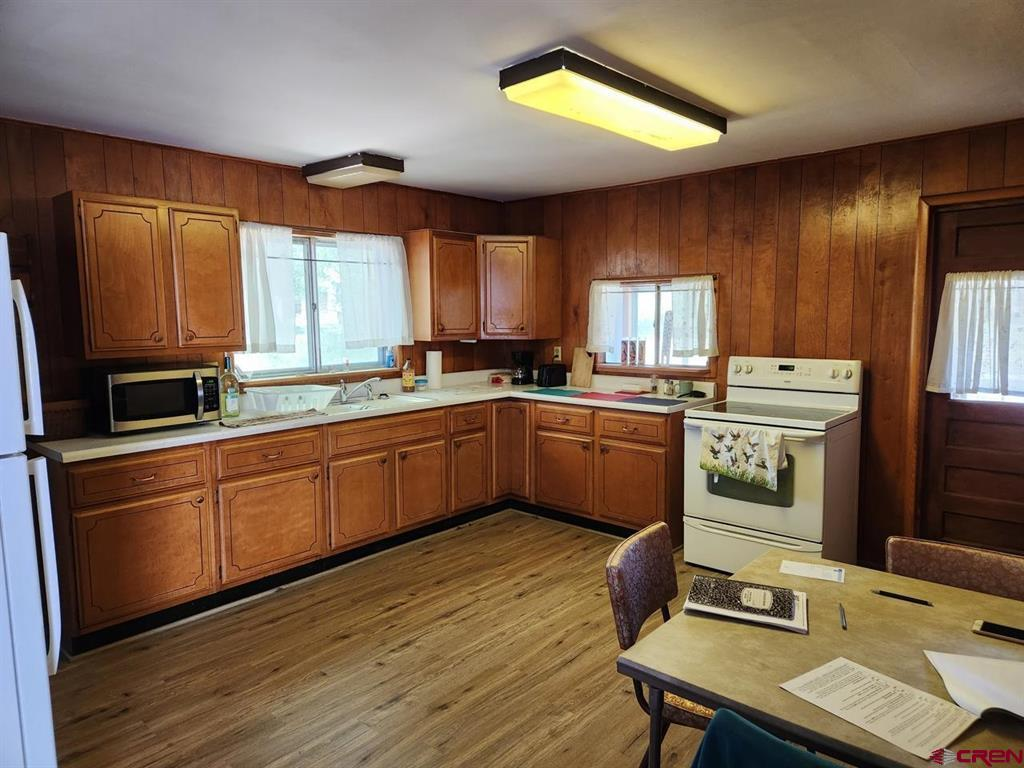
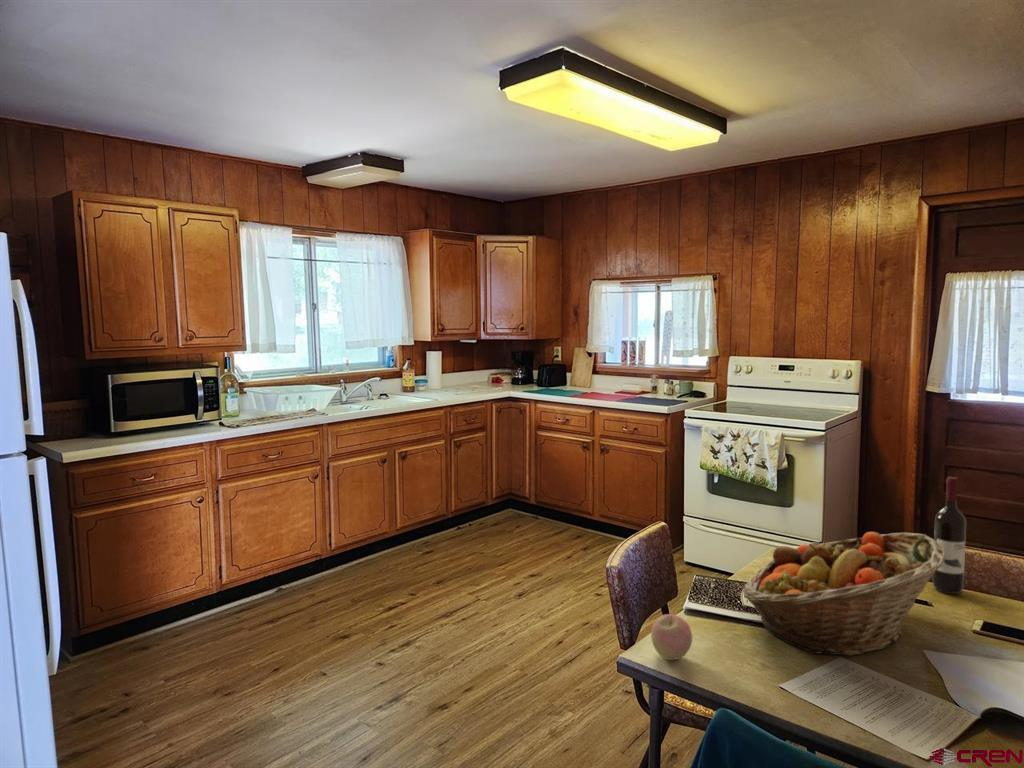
+ fruit basket [742,531,945,656]
+ apple [650,613,693,661]
+ wine bottle [932,476,967,595]
